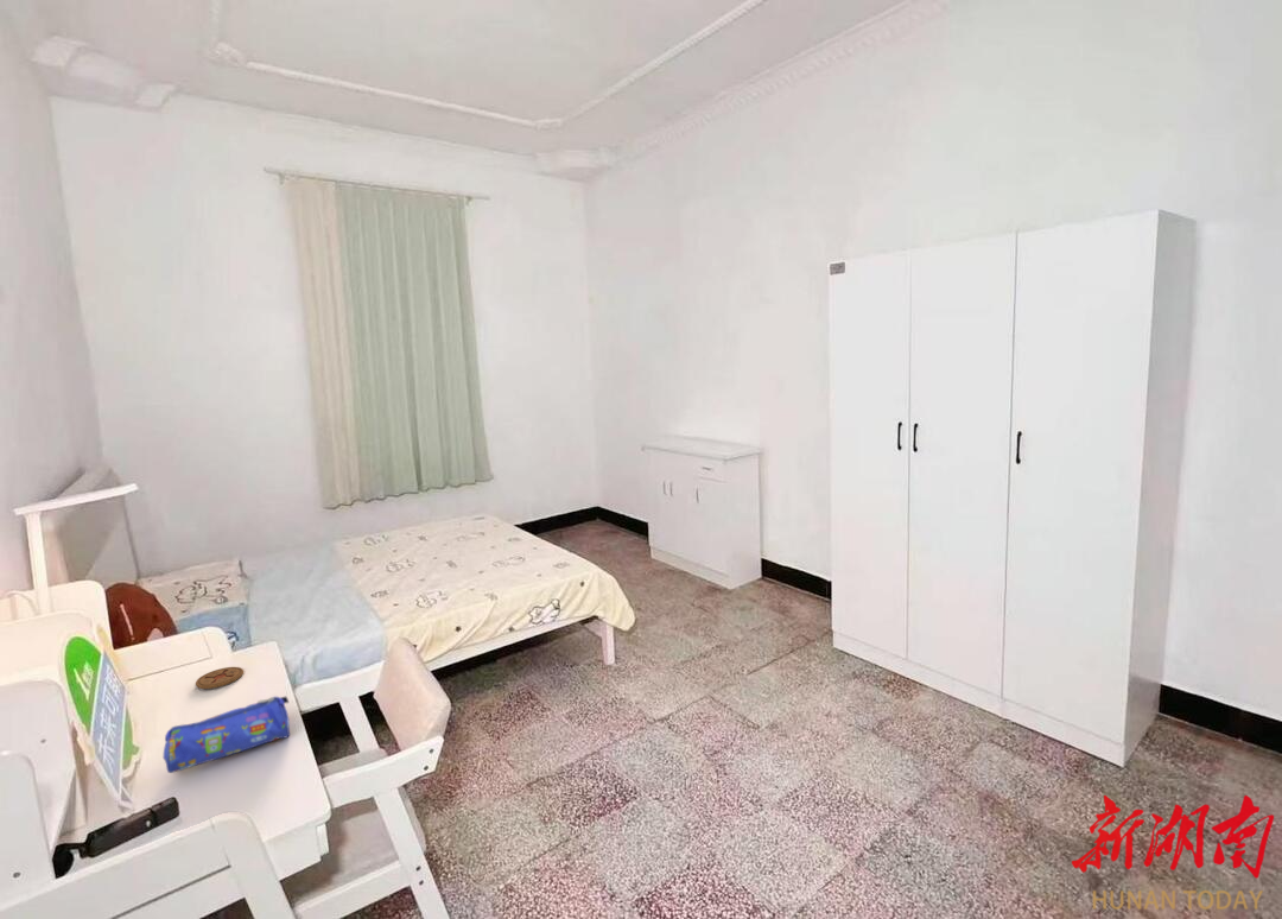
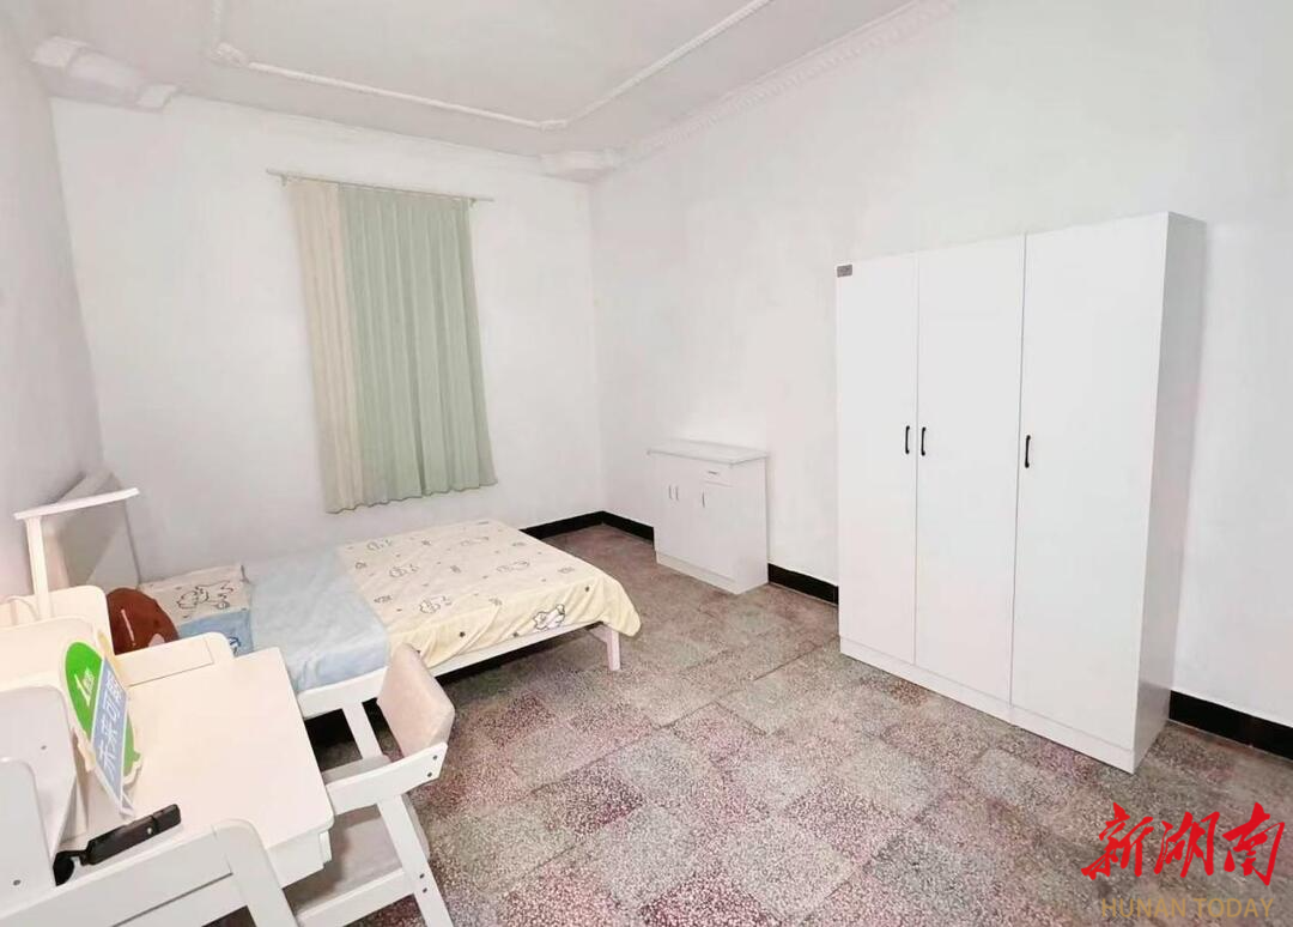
- coaster [195,666,245,690]
- pencil case [163,696,291,774]
